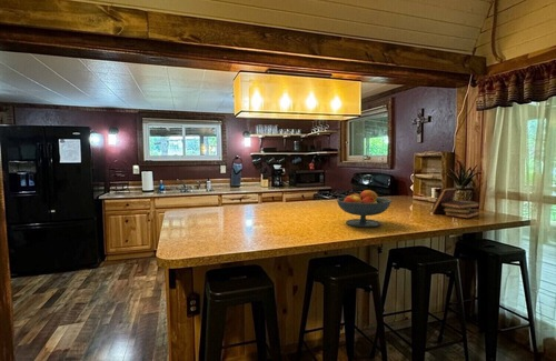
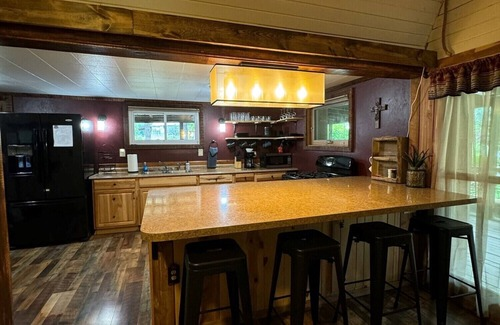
- fruit bowl [336,189,393,229]
- book [429,187,480,220]
